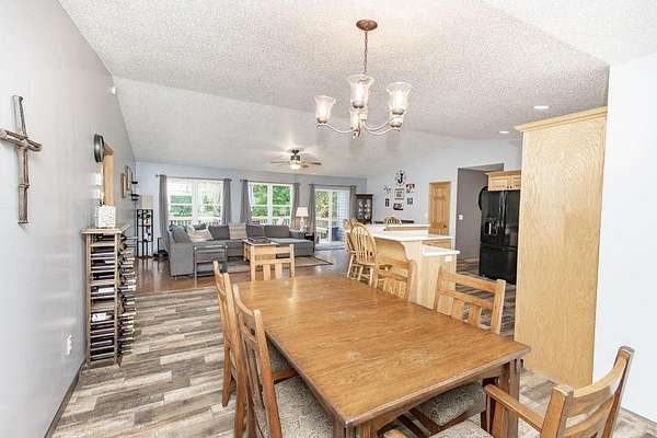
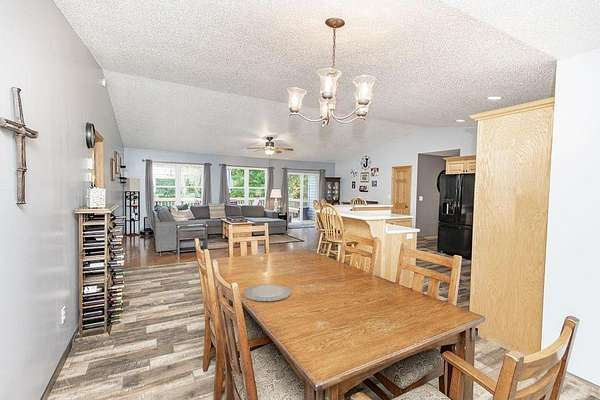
+ chinaware [242,283,293,302]
